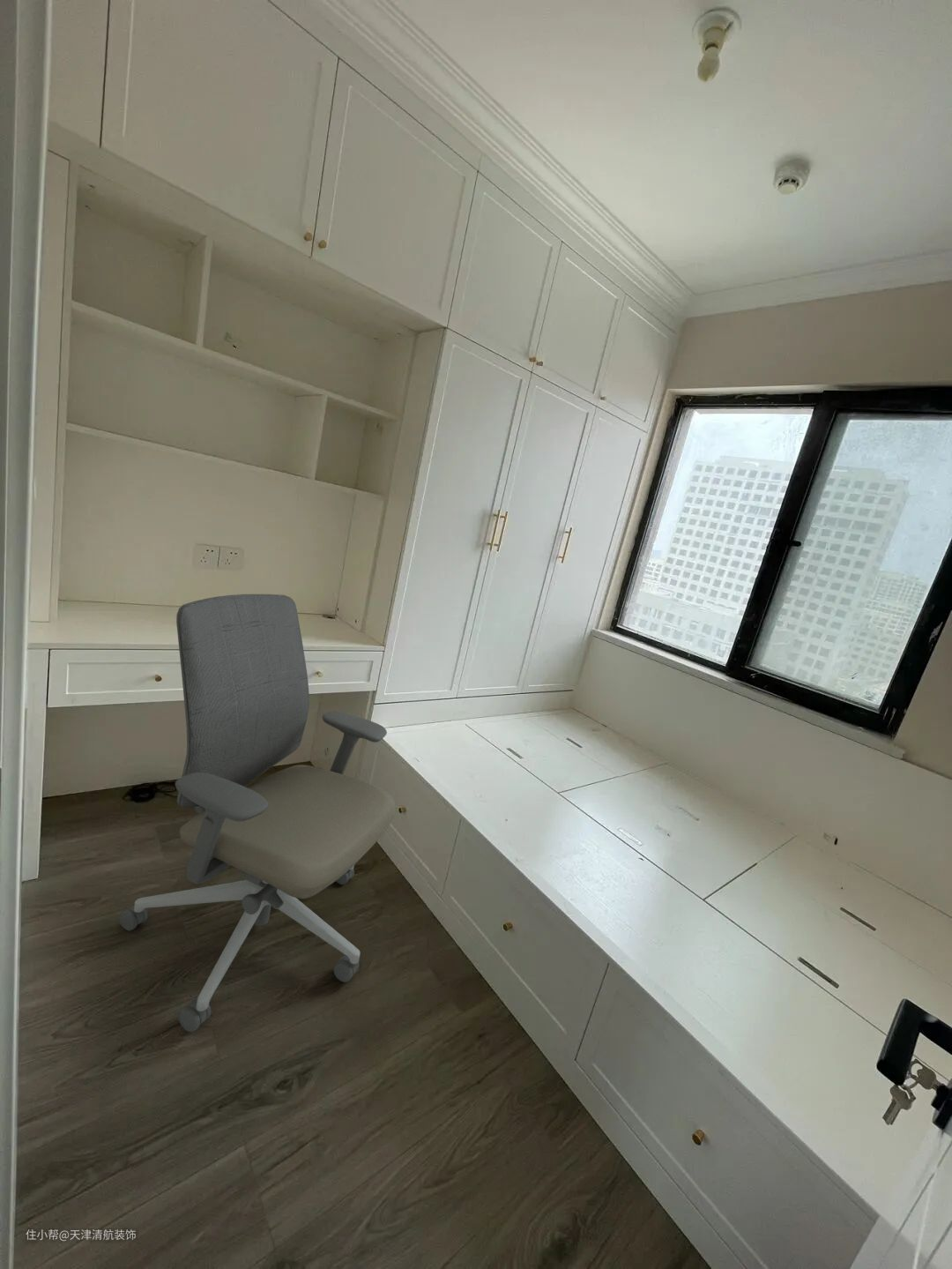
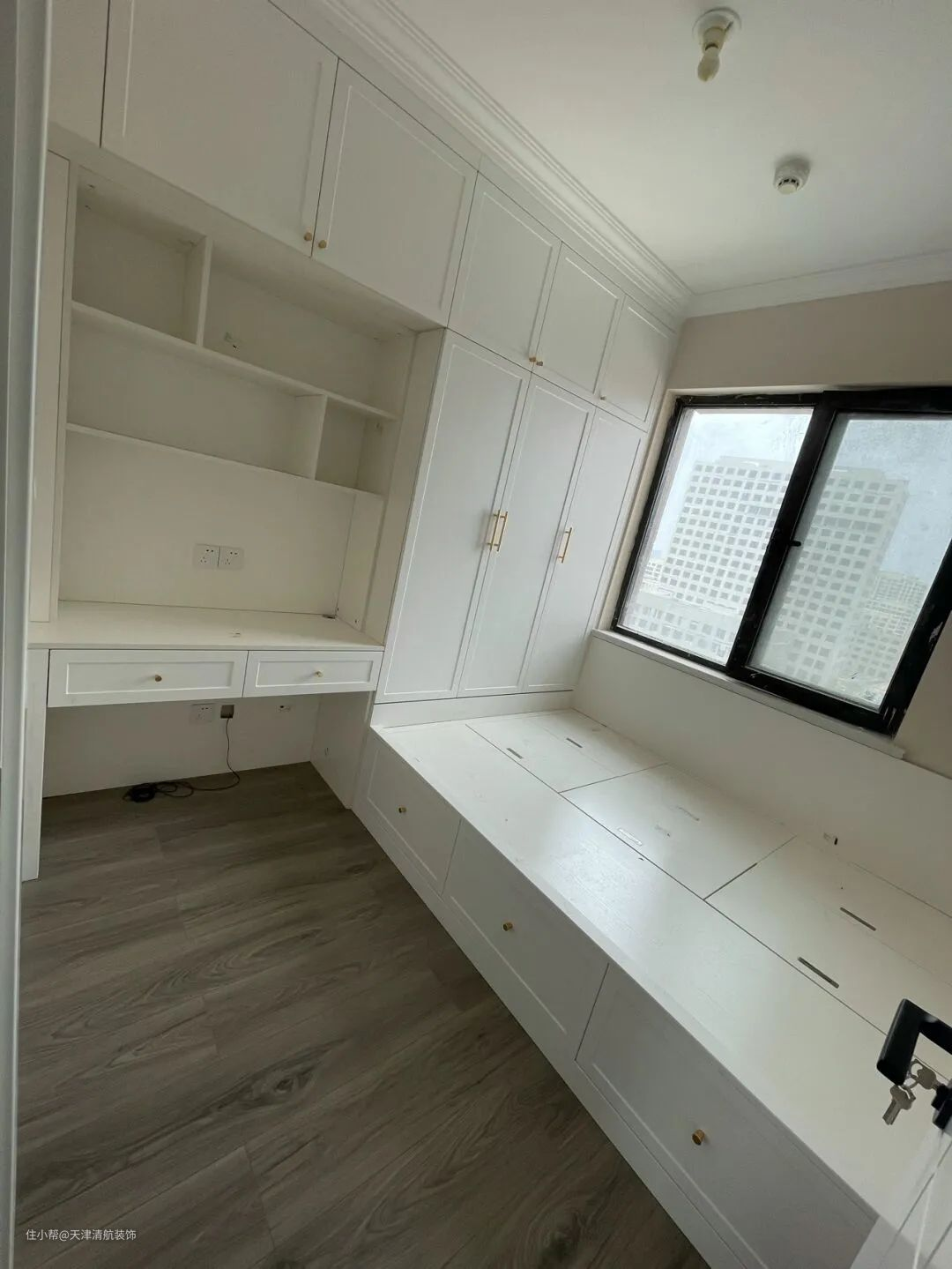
- office chair [118,593,397,1033]
